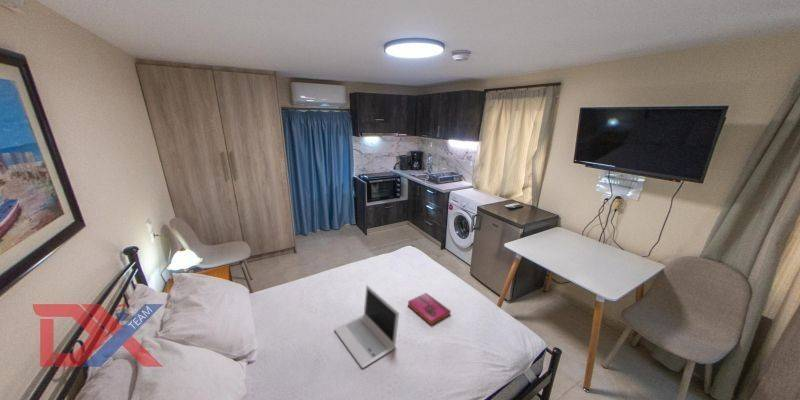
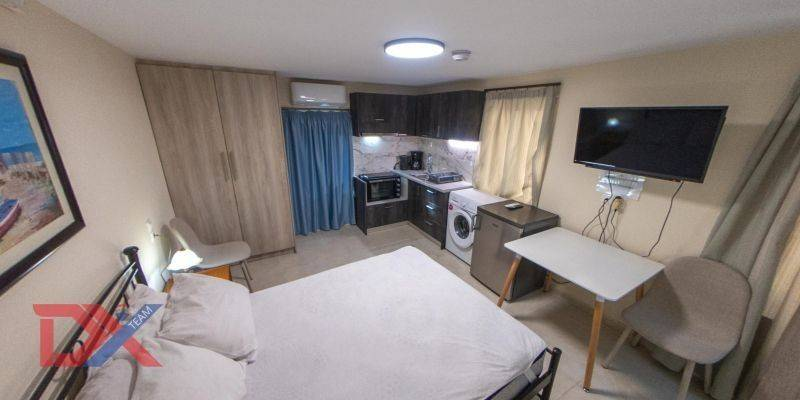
- hardback book [407,292,452,326]
- laptop [333,284,400,369]
